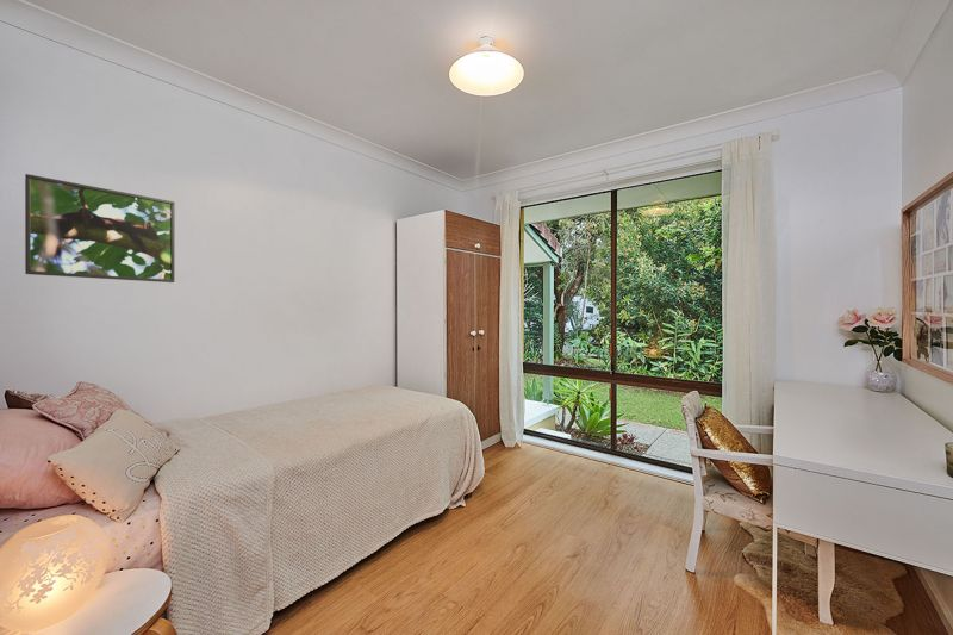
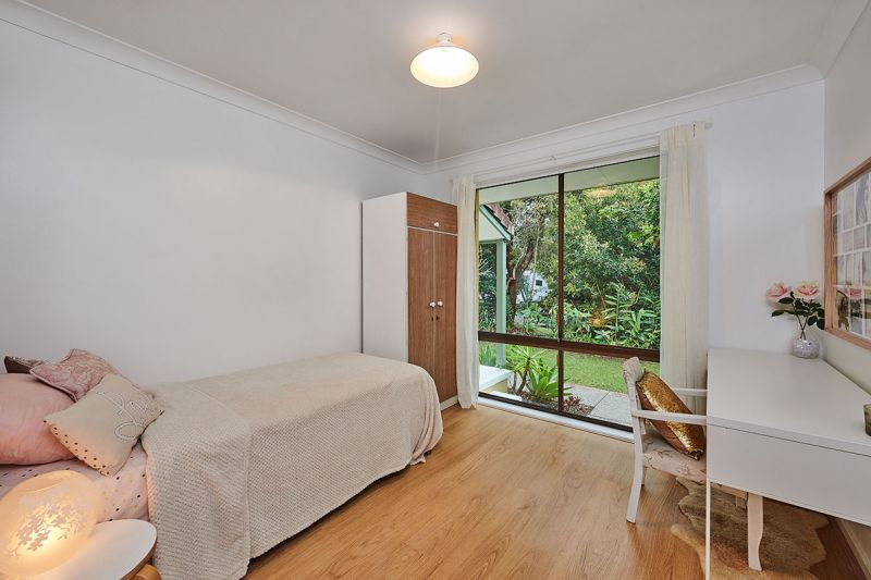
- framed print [24,173,176,284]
